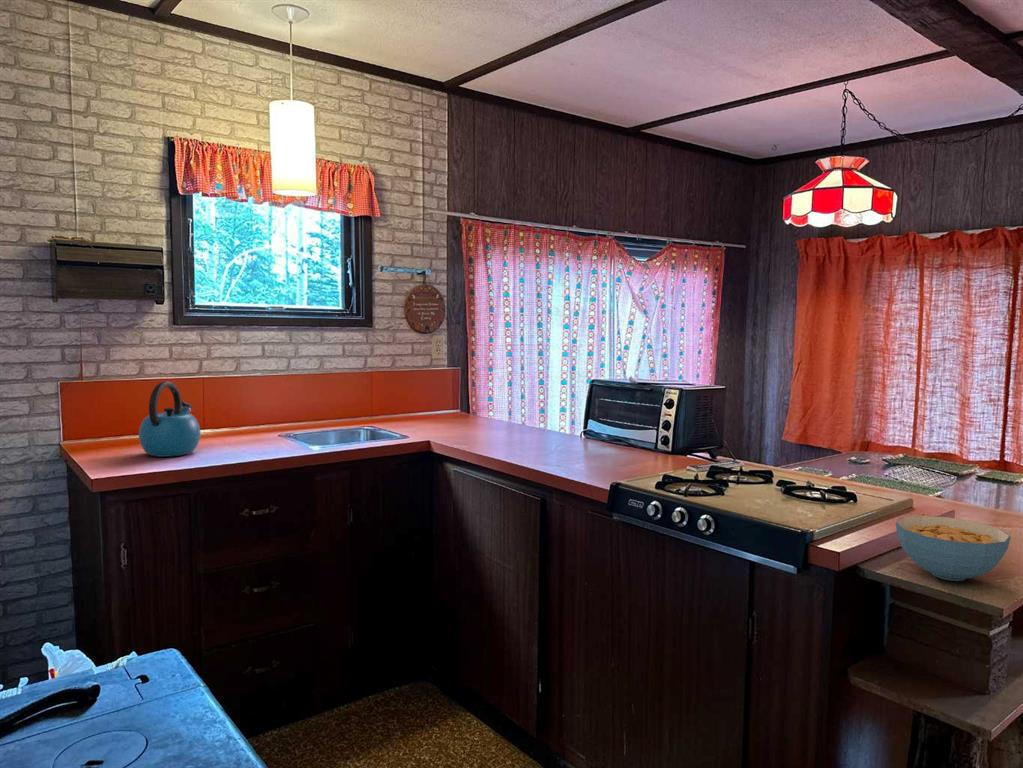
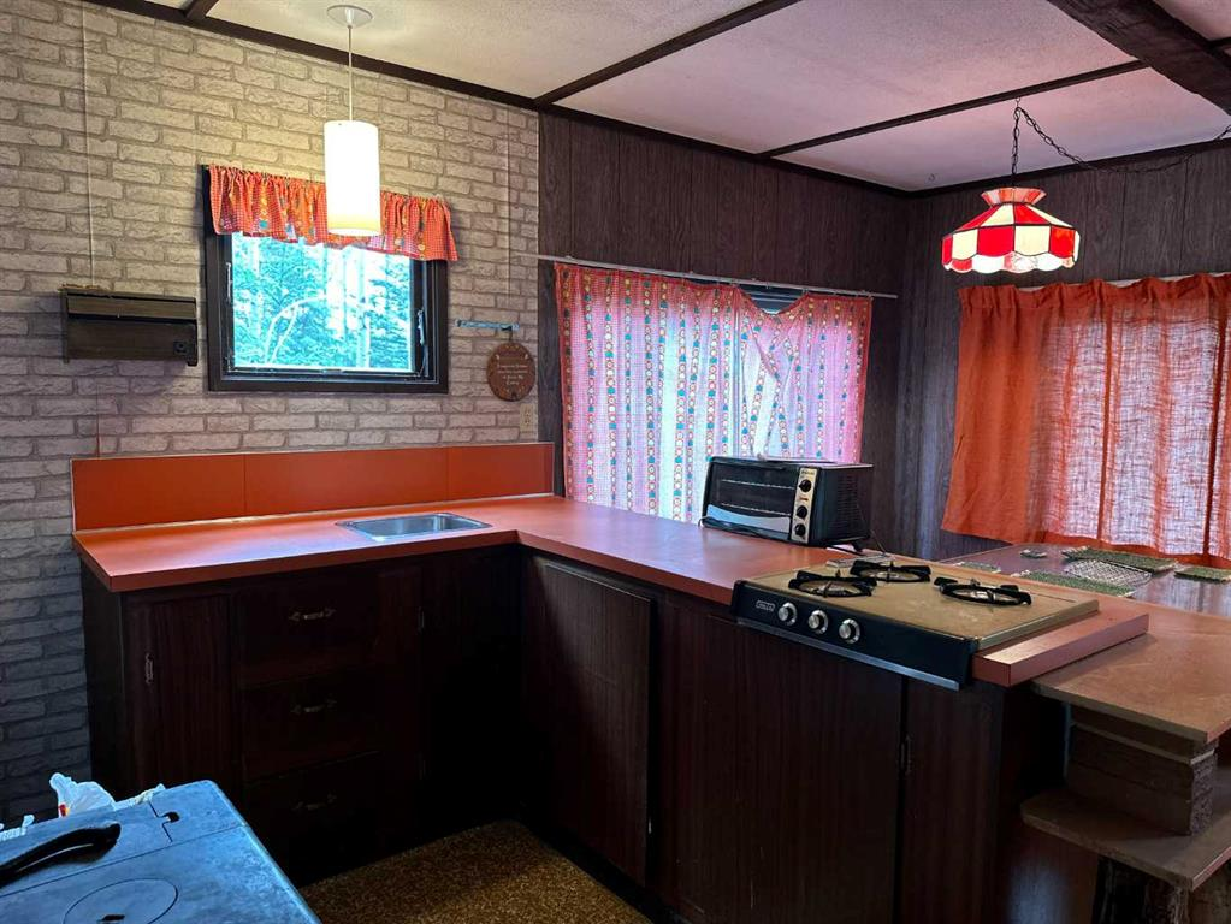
- kettle [138,381,201,458]
- cereal bowl [895,515,1012,582]
